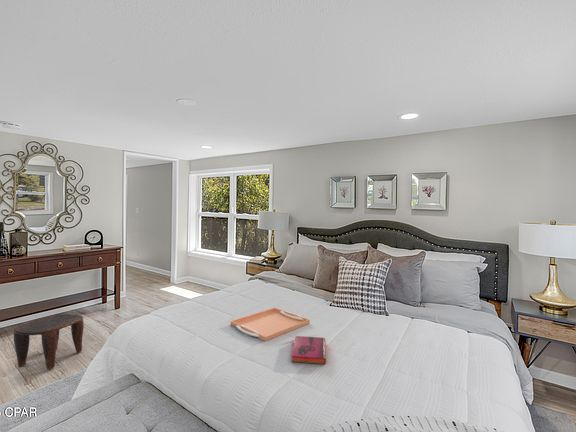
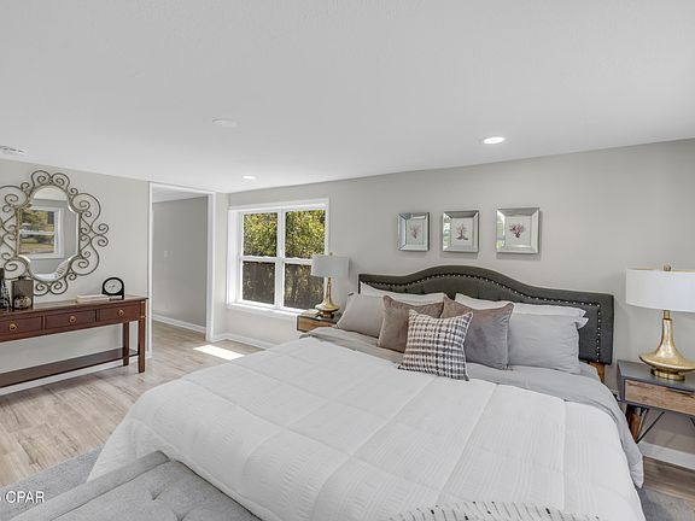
- hardback book [290,335,327,365]
- stool [13,313,85,371]
- serving tray [230,307,311,342]
